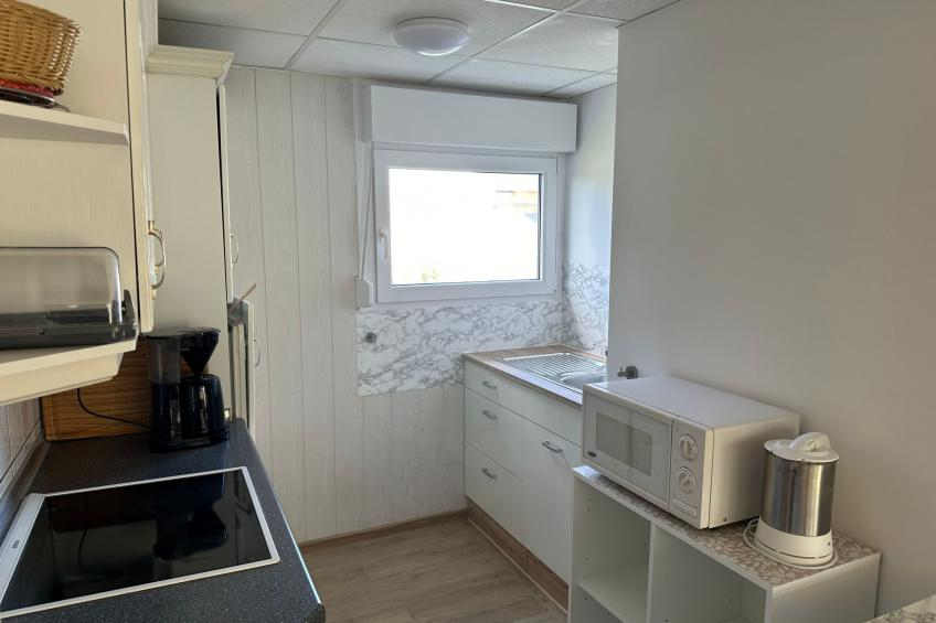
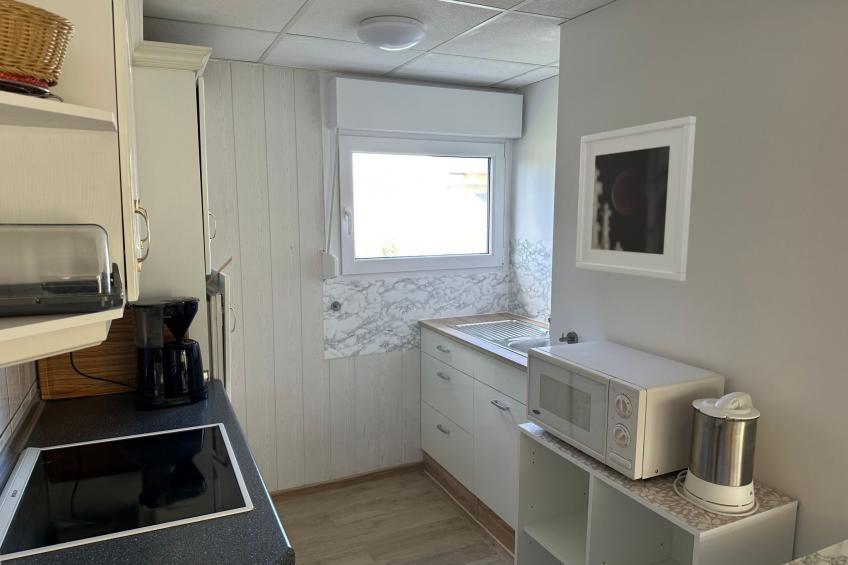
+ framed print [575,115,697,282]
